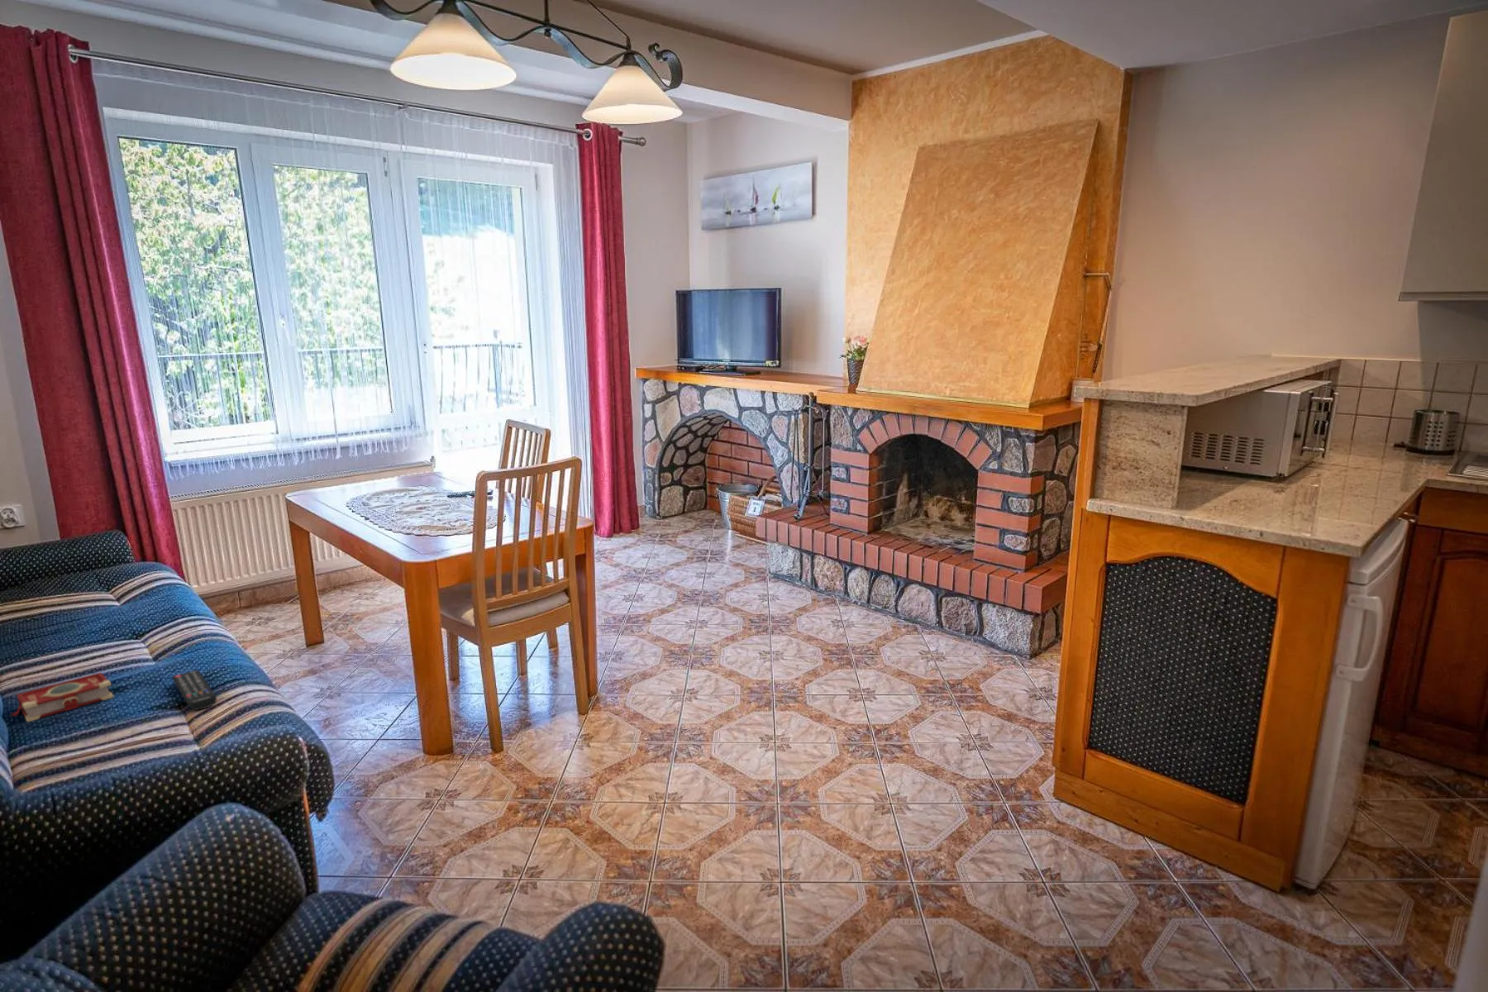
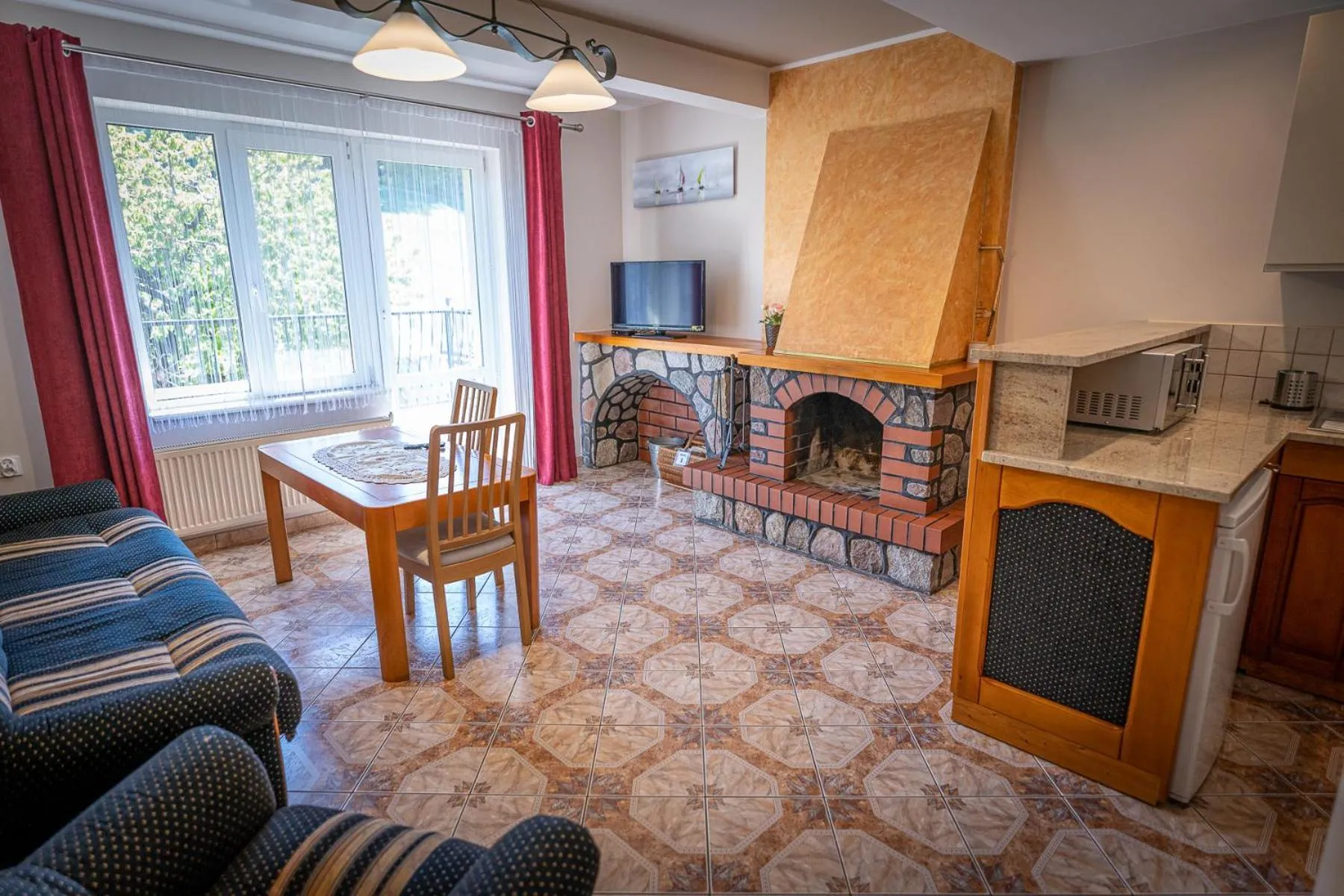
- remote control [172,669,217,711]
- book [9,671,114,723]
